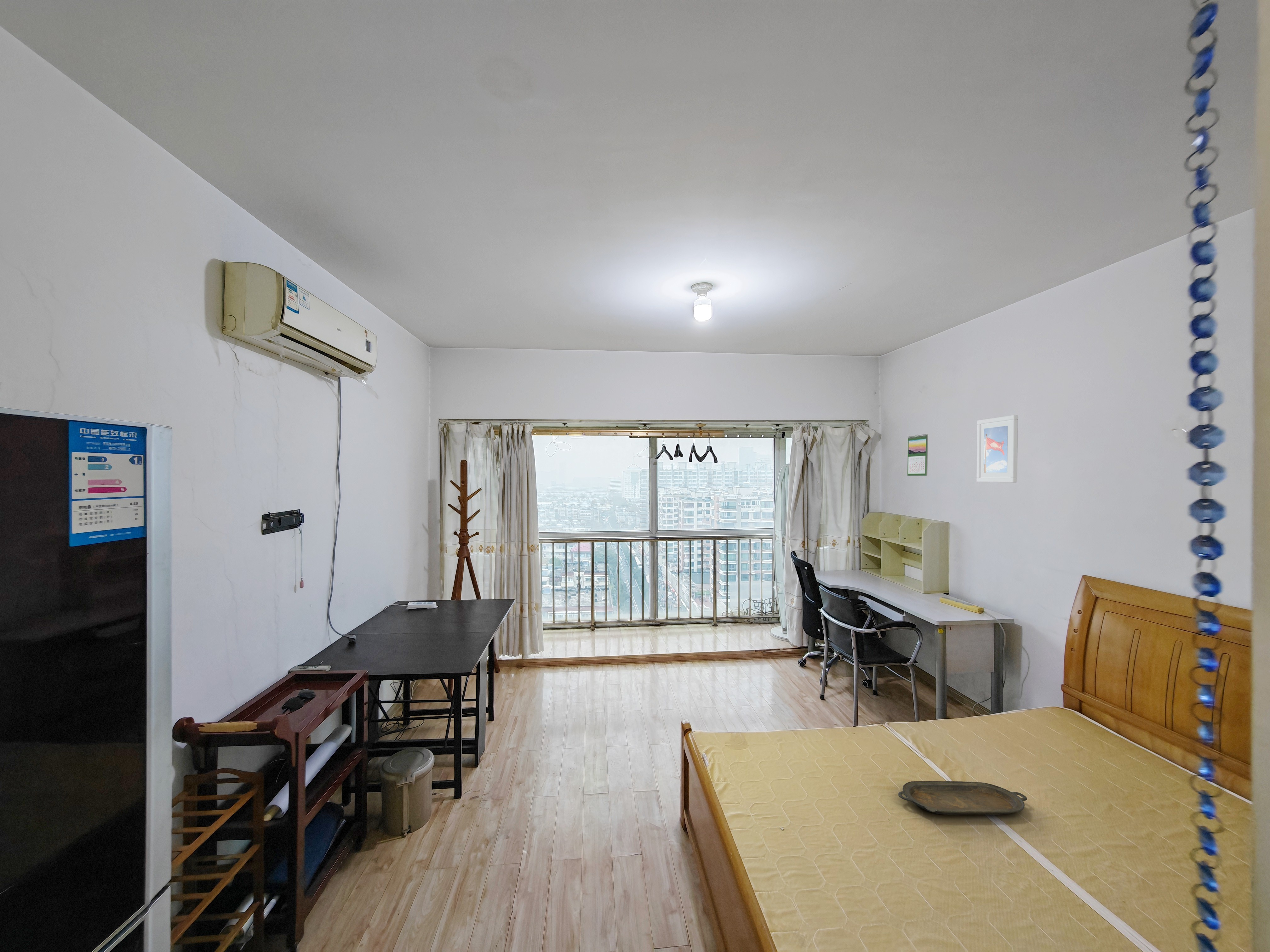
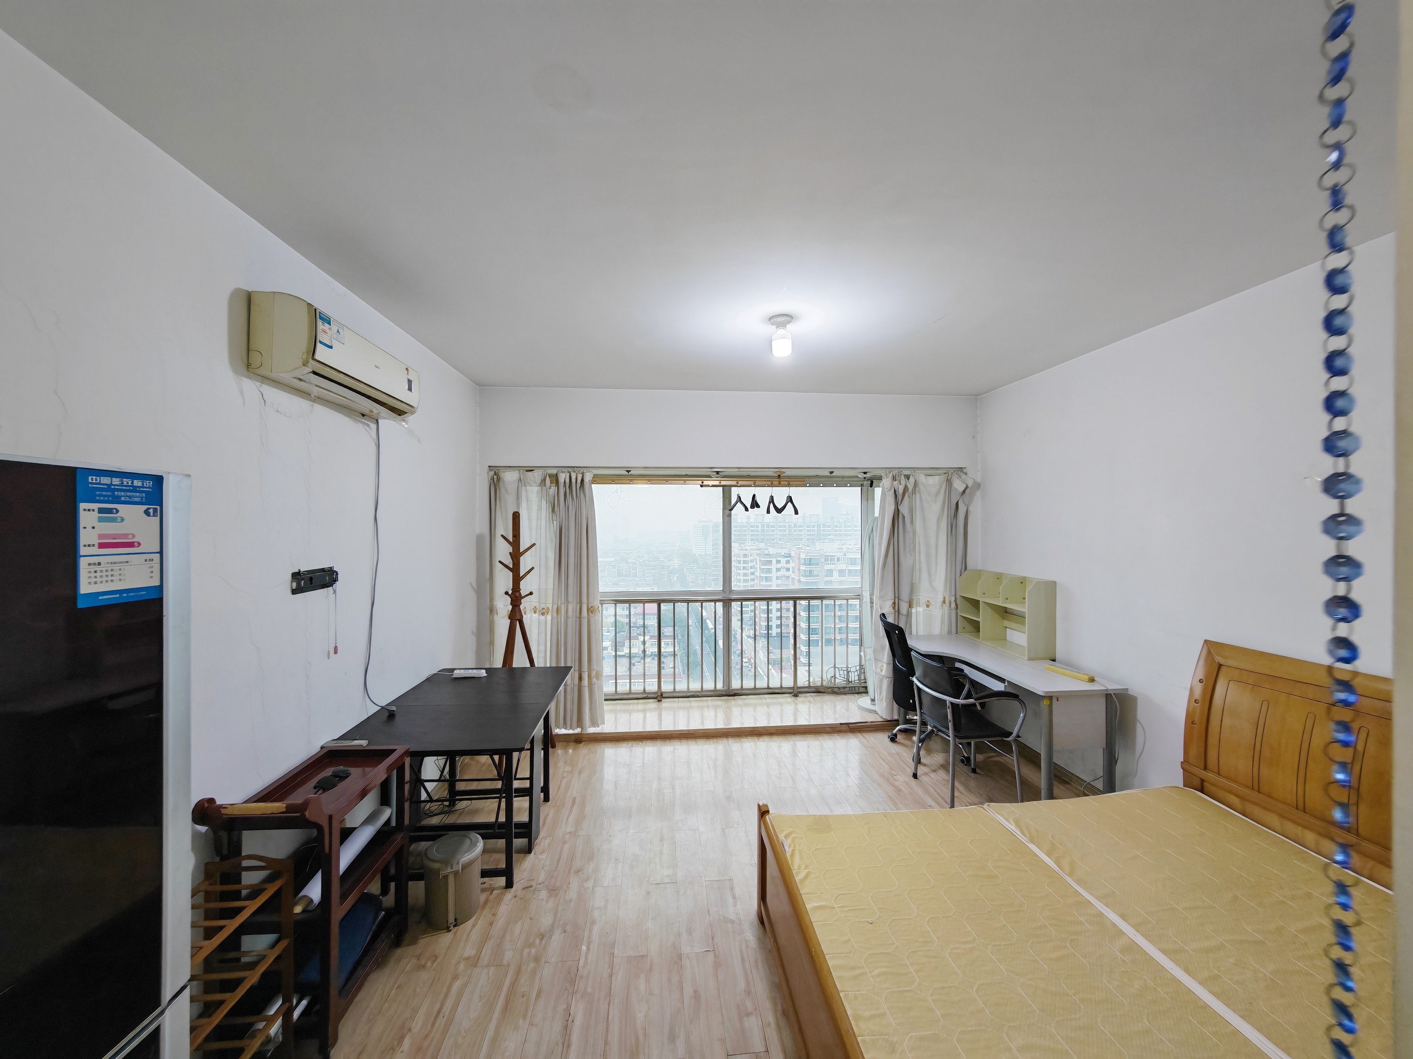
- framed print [976,415,1018,483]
- calendar [907,434,928,476]
- serving tray [898,781,1027,815]
